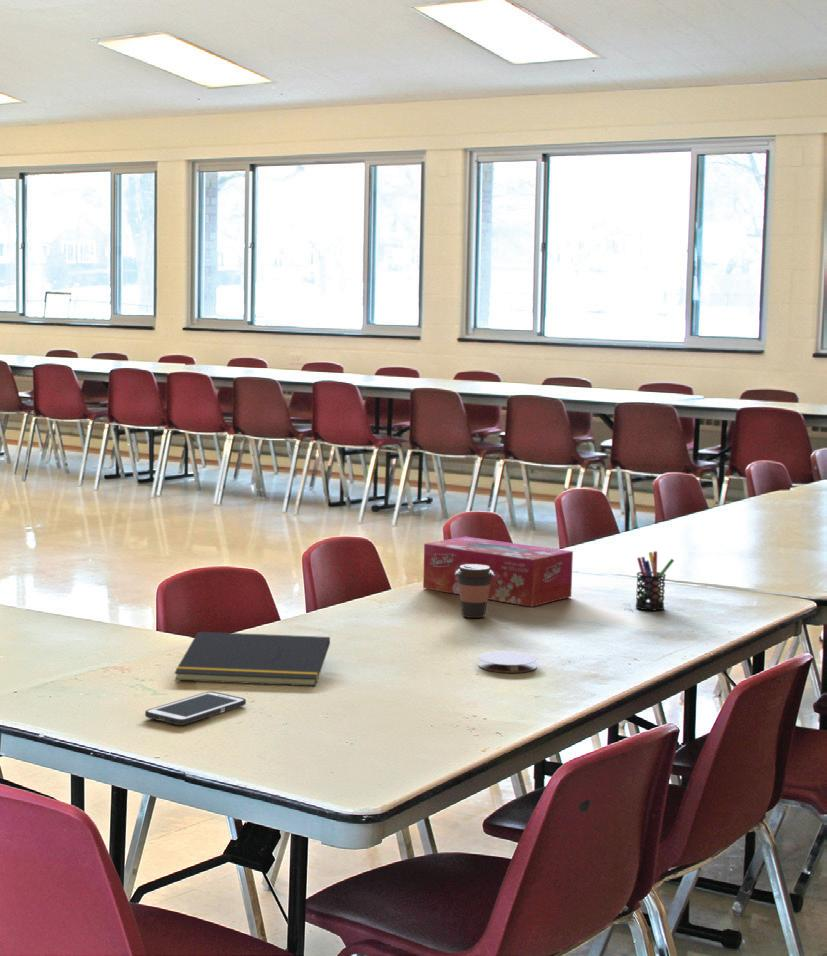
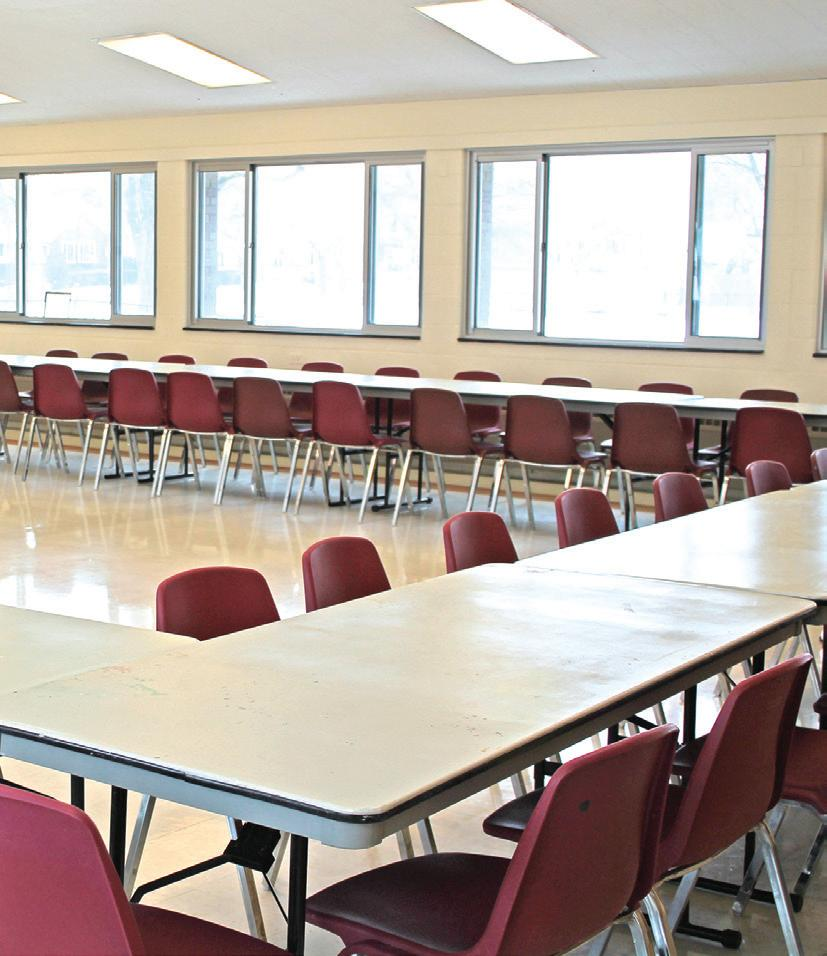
- pen holder [634,550,675,612]
- coffee cup [455,564,494,619]
- tissue box [422,536,574,608]
- notepad [173,631,331,687]
- cell phone [144,691,247,726]
- coaster [478,650,538,674]
